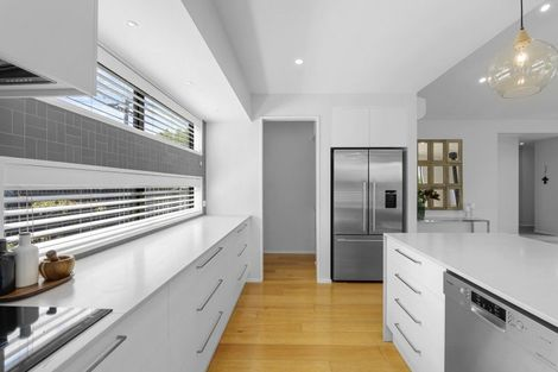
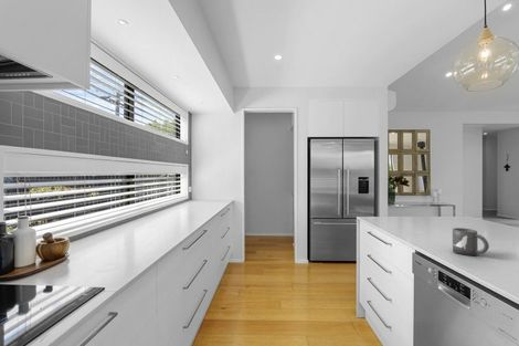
+ mug [452,227,490,256]
